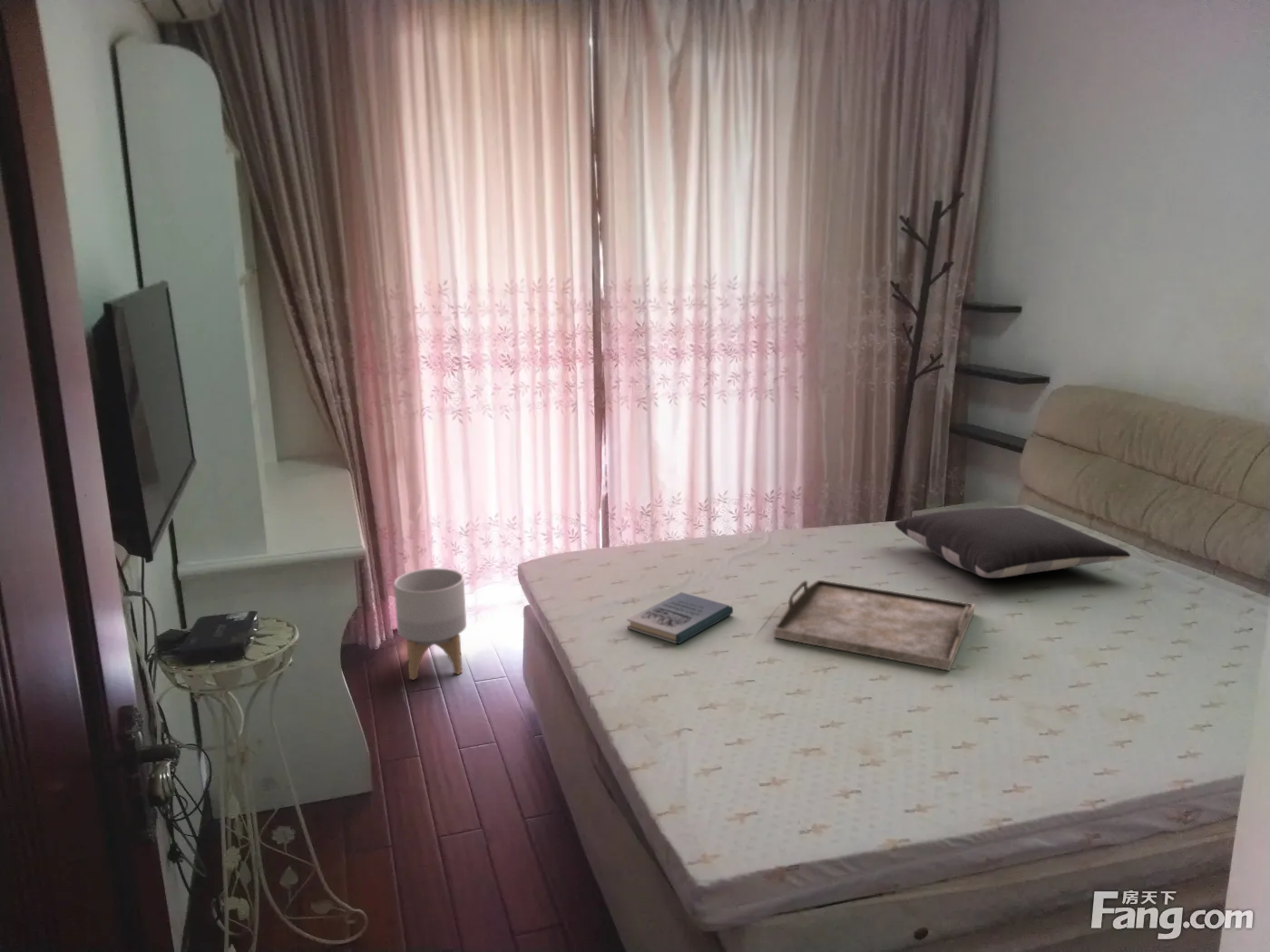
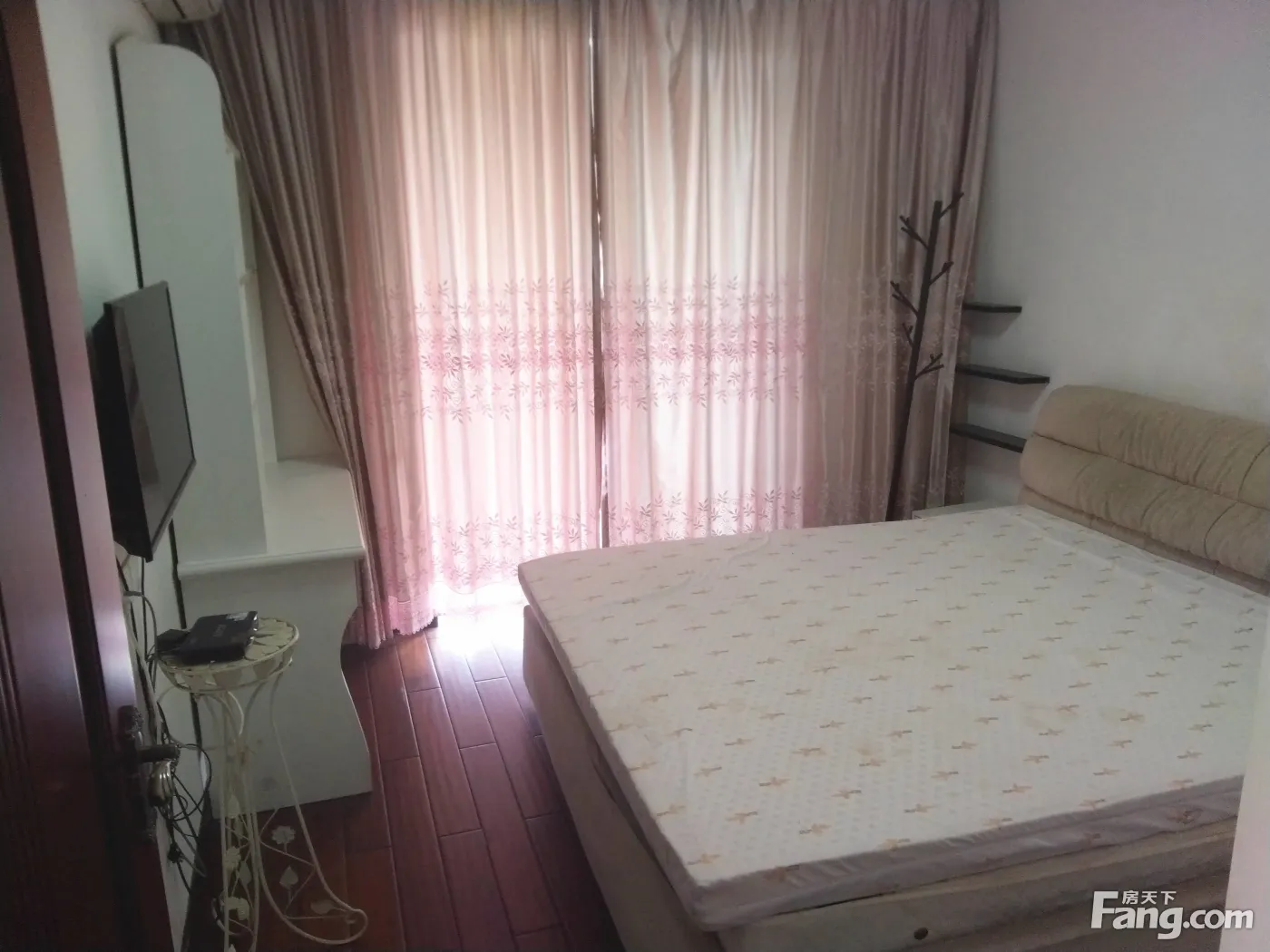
- pillow [894,507,1131,578]
- book [626,591,734,645]
- serving tray [773,578,975,672]
- planter [393,568,467,681]
